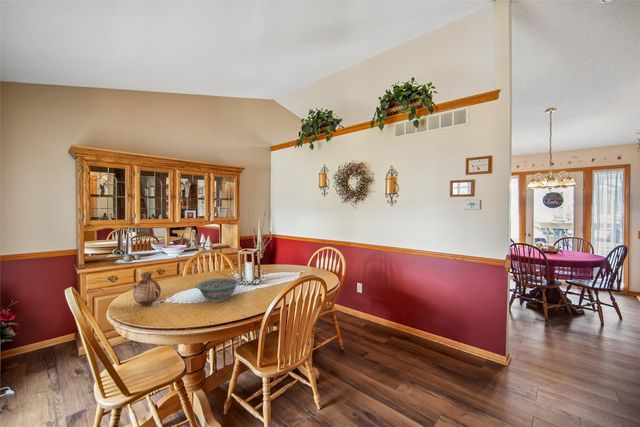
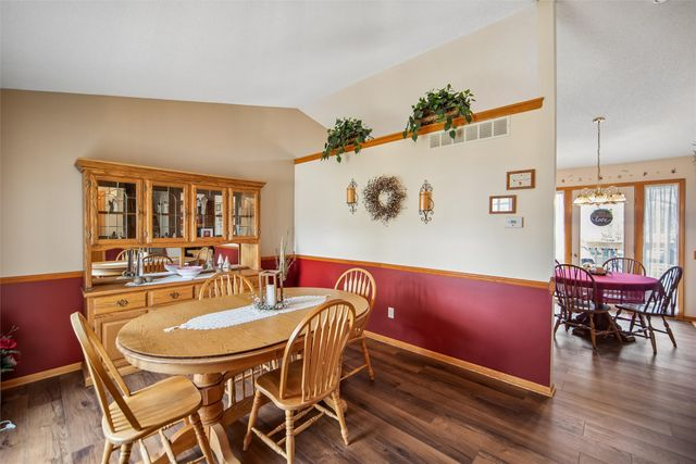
- decorative bowl [194,277,241,303]
- vase [132,270,162,307]
